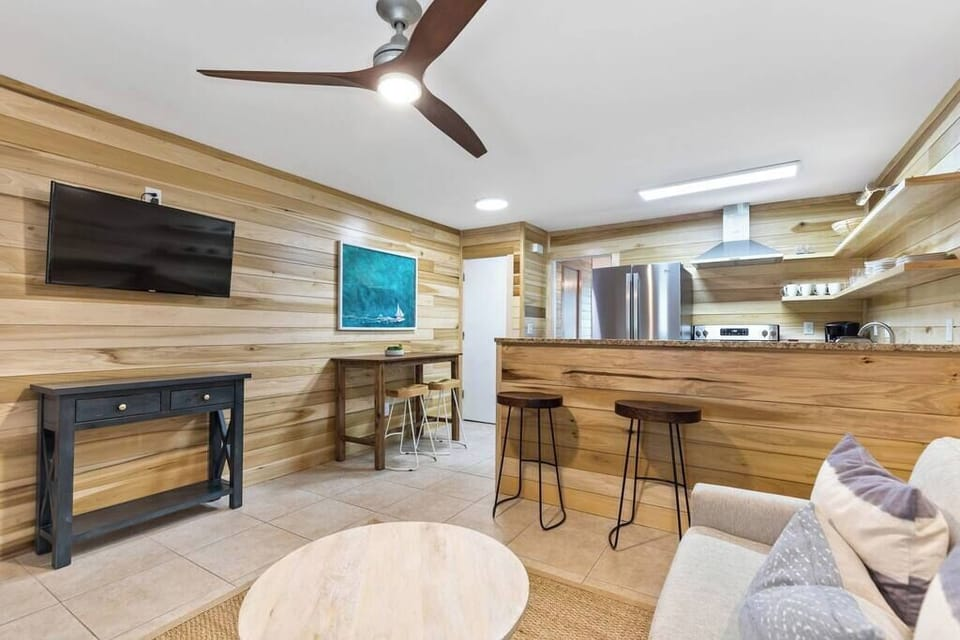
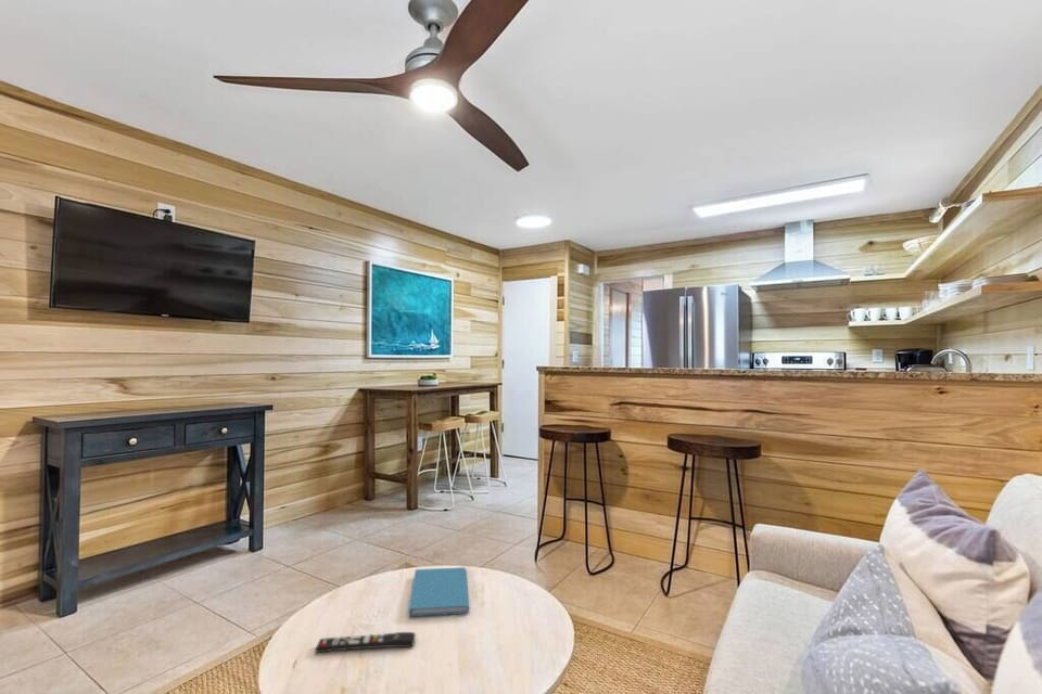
+ remote control [314,631,417,654]
+ book [408,566,470,617]
